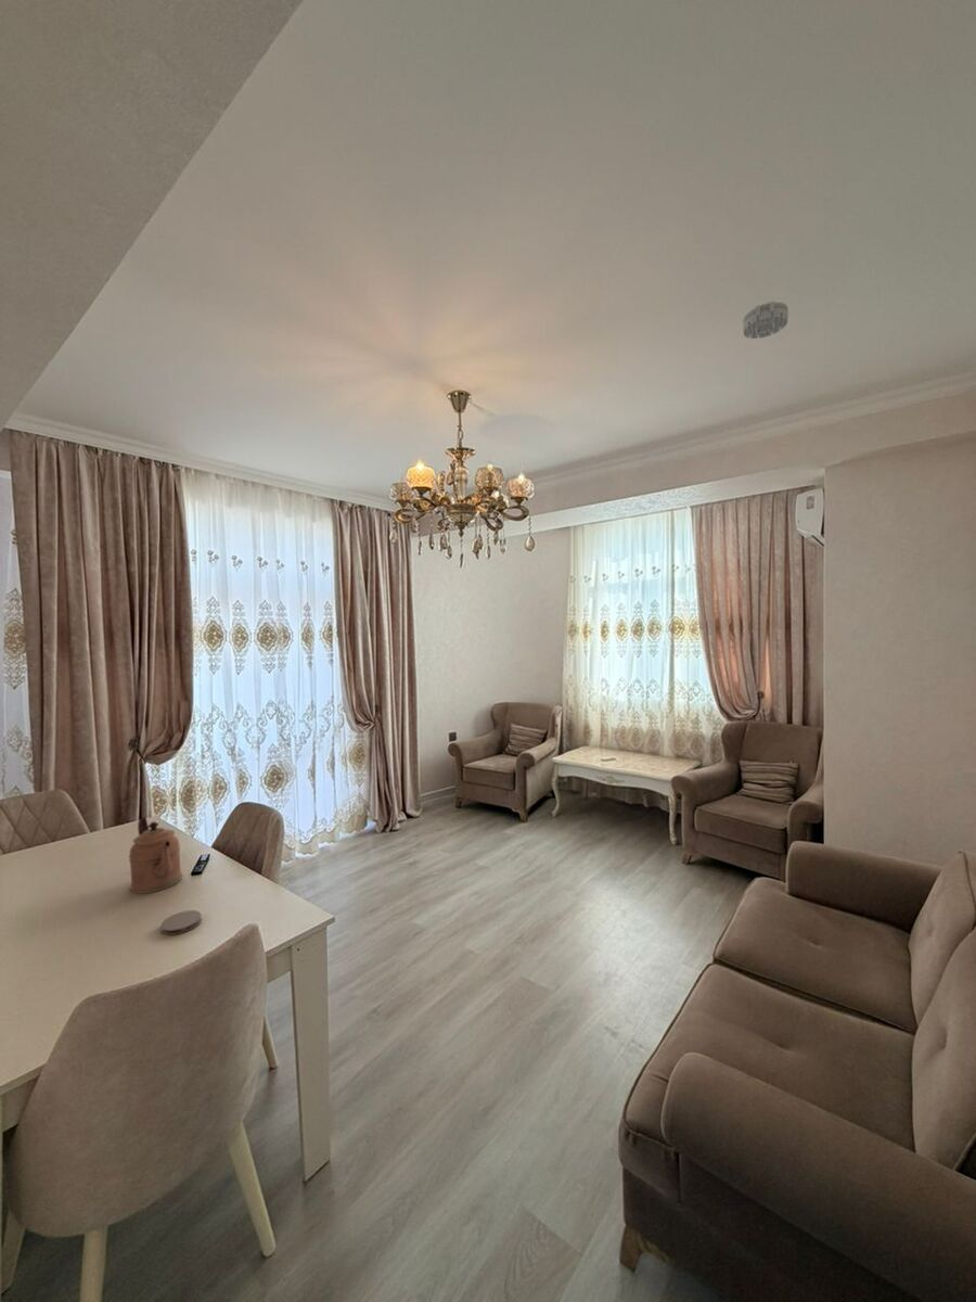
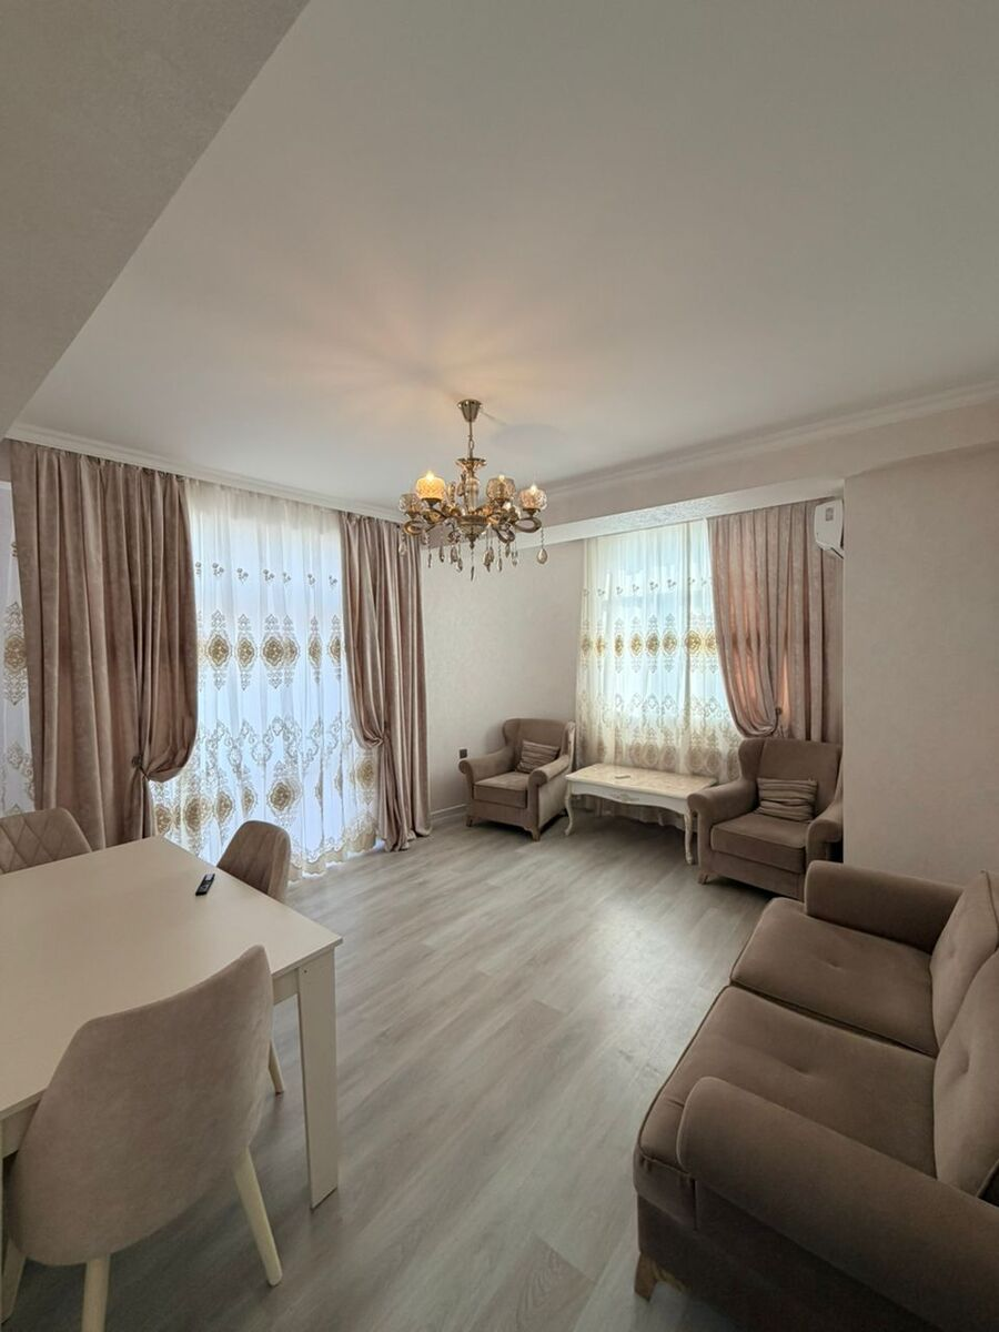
- coaster [159,909,203,936]
- smoke detector [742,301,789,340]
- coffeepot [128,816,183,894]
